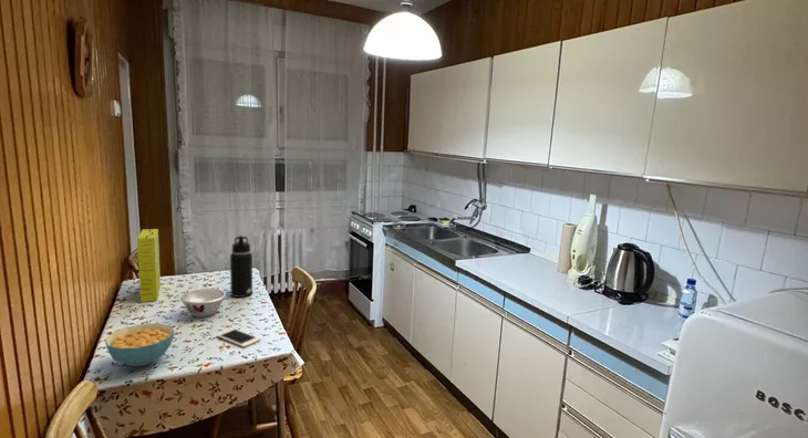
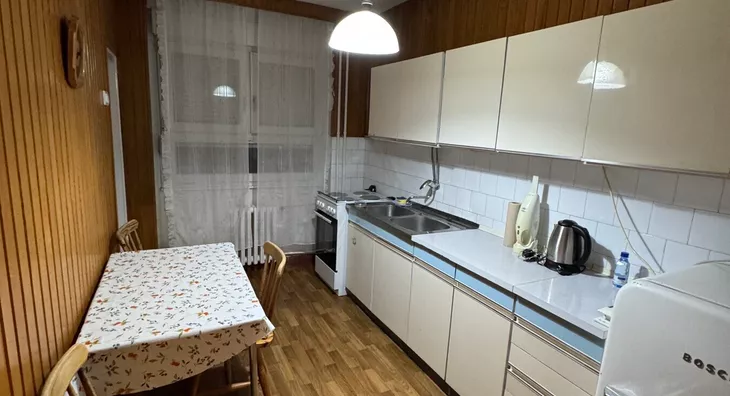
- bowl [179,288,227,319]
- cell phone [216,327,261,348]
- cereal bowl [104,322,176,367]
- water bottle [229,234,253,299]
- cereal box [136,228,162,303]
